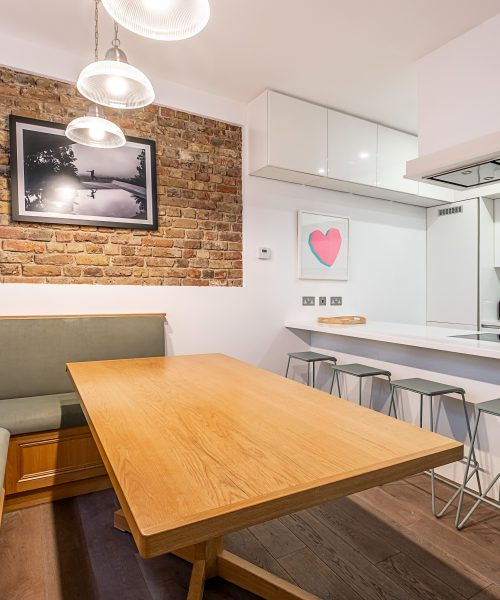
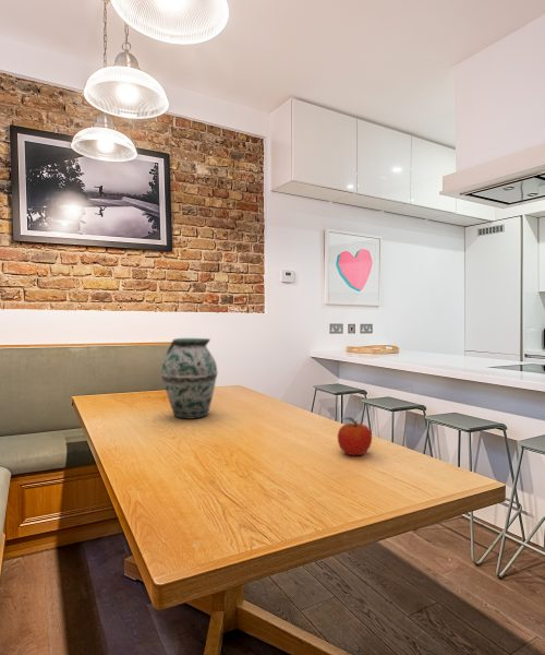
+ fruit [337,416,373,456]
+ vase [160,337,219,420]
